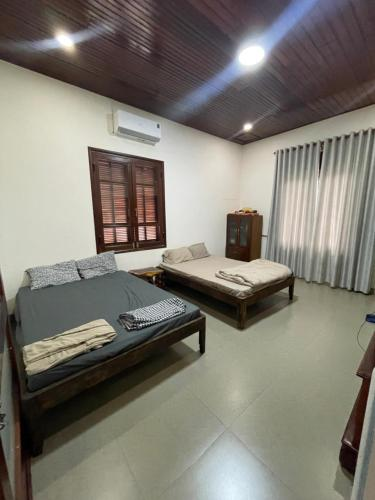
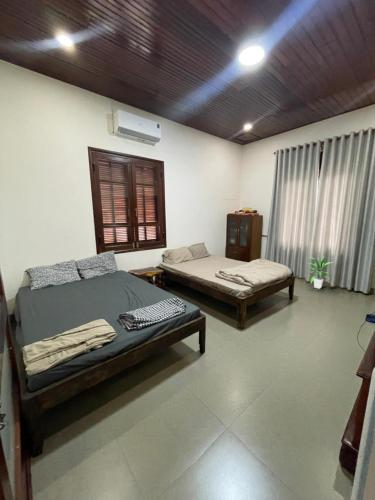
+ indoor plant [307,255,334,289]
